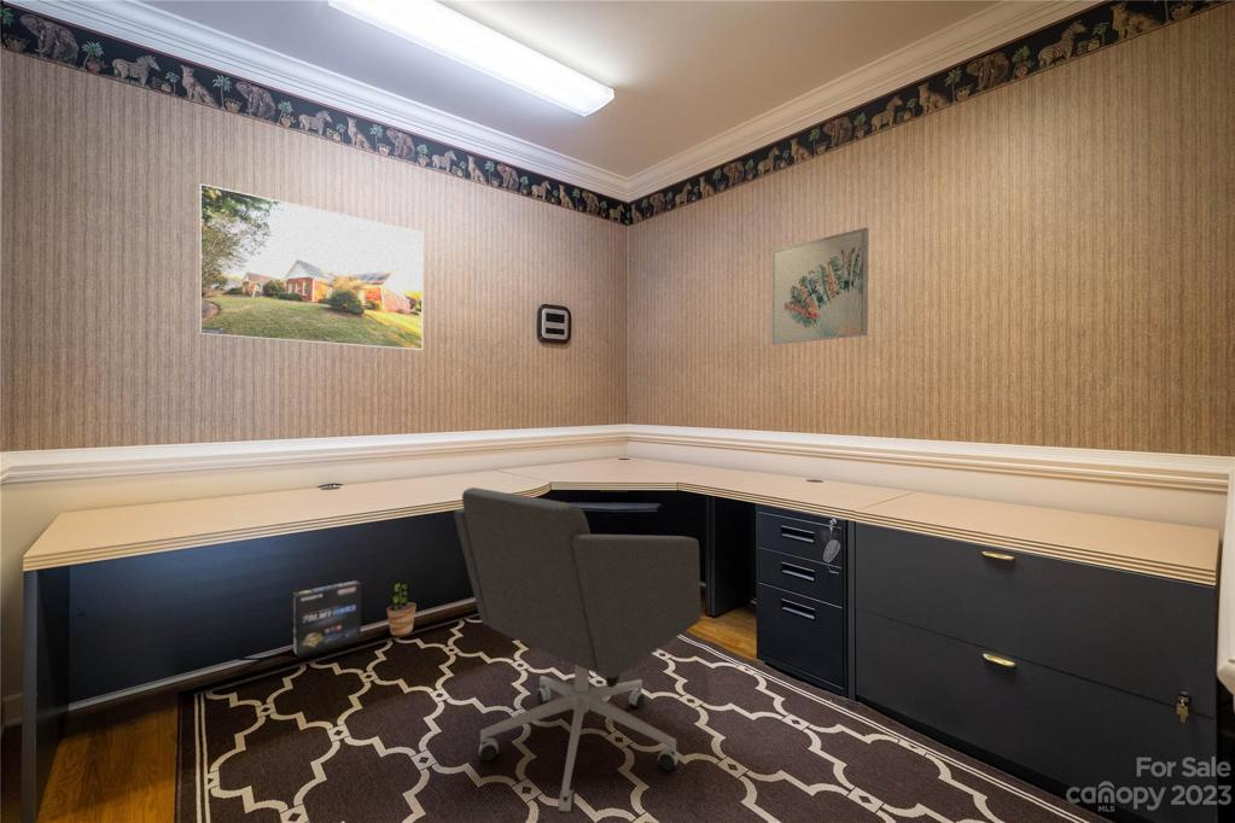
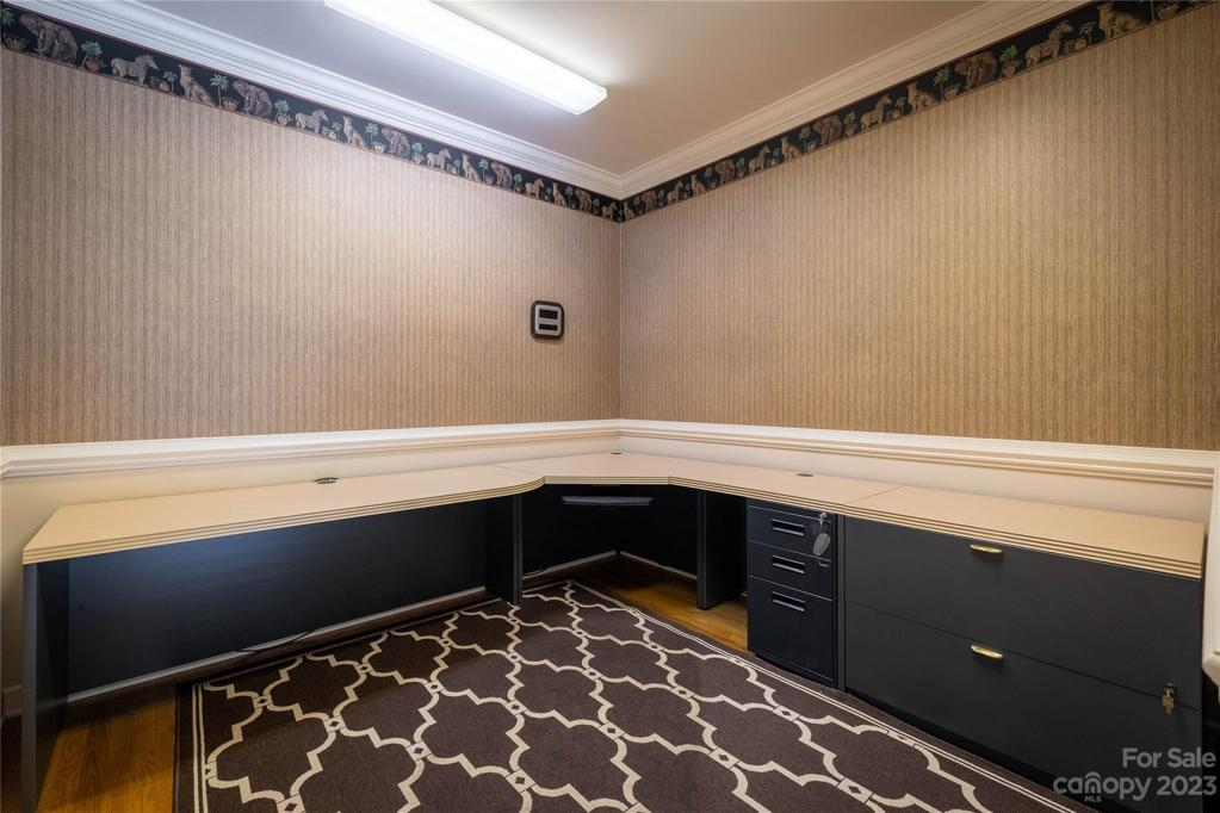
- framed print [198,182,424,351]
- office chair [453,486,701,815]
- box [292,579,362,658]
- wall art [770,227,869,345]
- potted plant [386,579,418,636]
